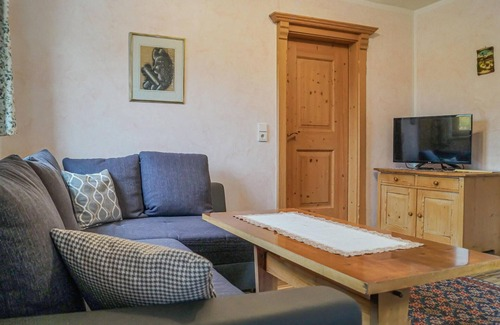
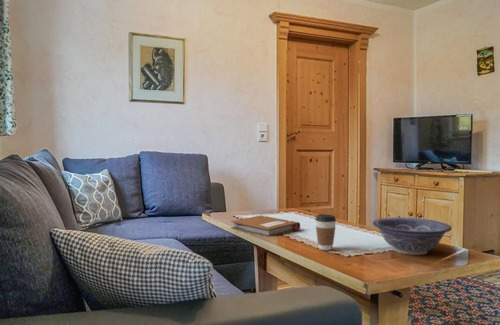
+ decorative bowl [372,216,453,256]
+ coffee cup [314,213,337,251]
+ notebook [230,214,301,238]
